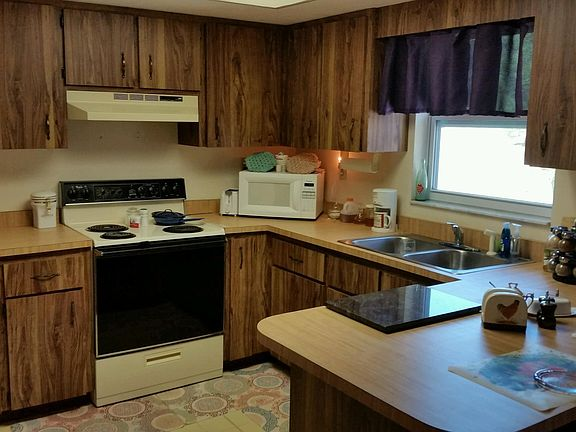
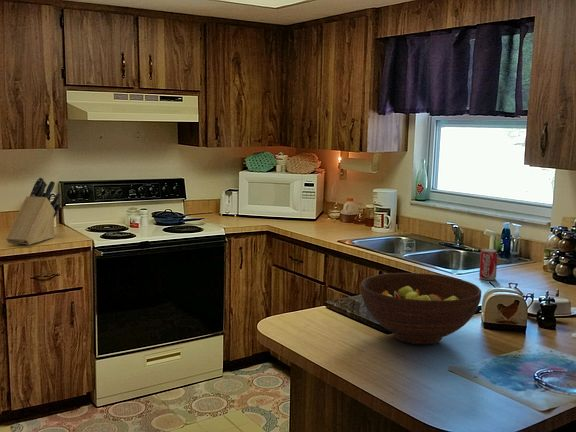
+ knife block [5,176,62,246]
+ fruit bowl [360,272,482,345]
+ beverage can [478,248,498,281]
